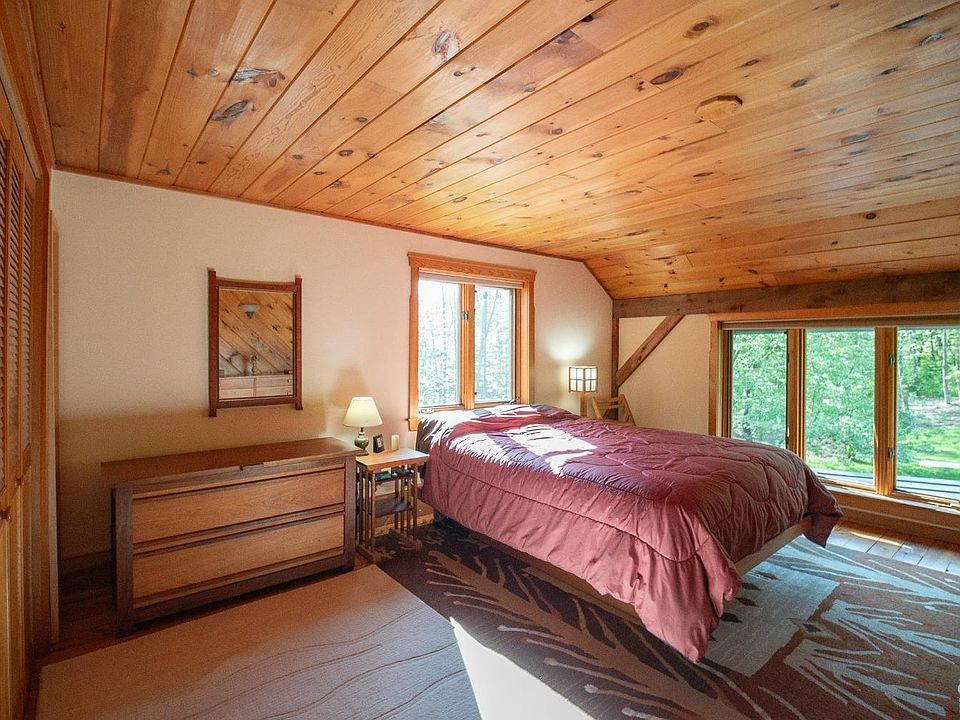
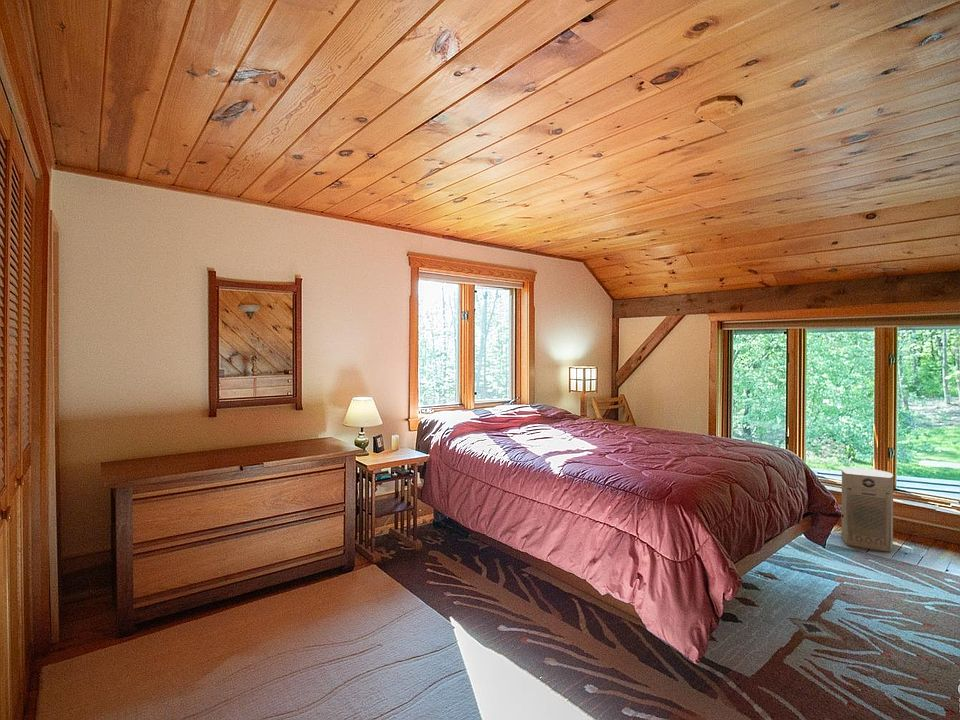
+ fan [840,467,894,553]
